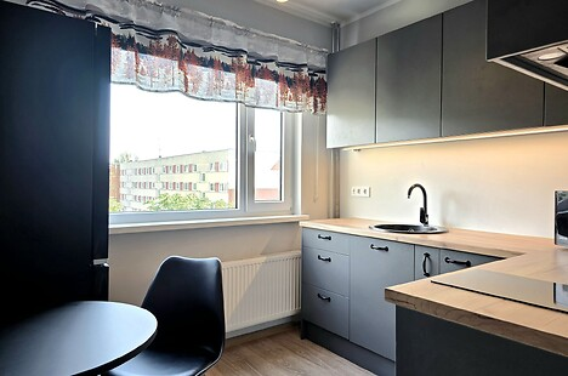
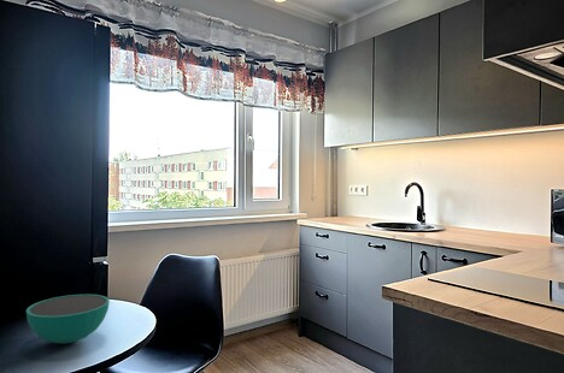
+ bowl [25,294,111,344]
